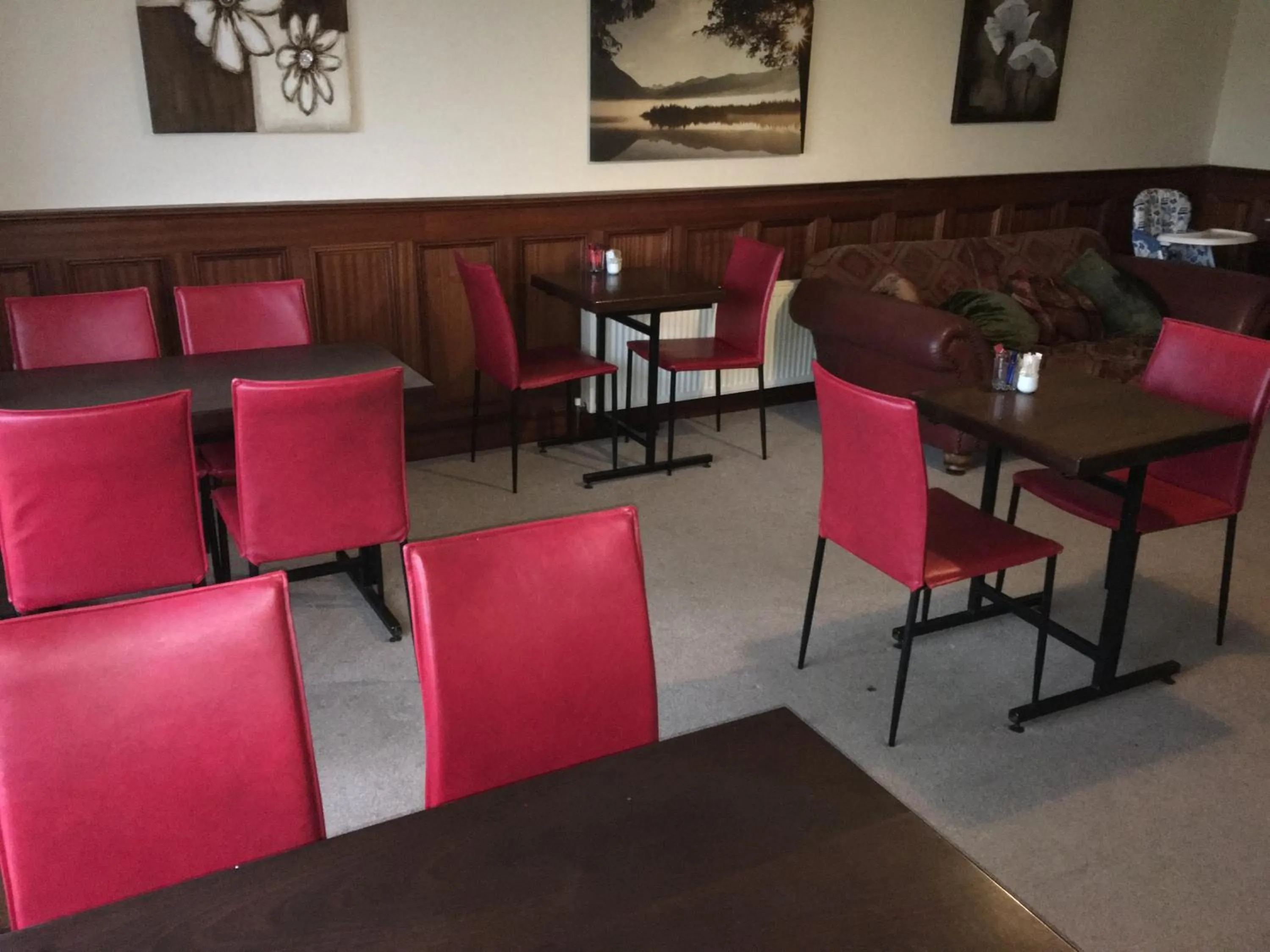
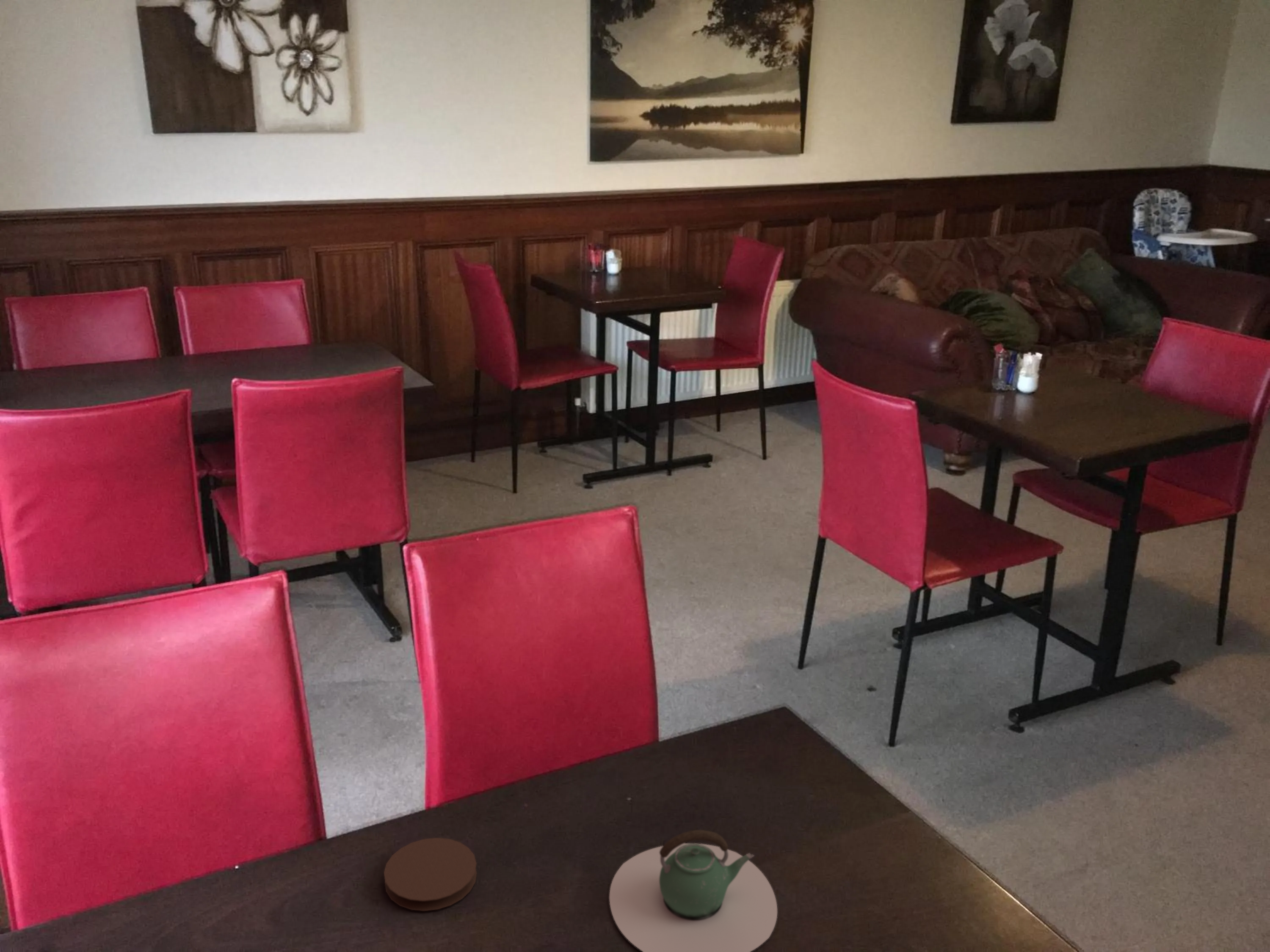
+ teapot [609,830,778,952]
+ coaster [384,837,478,911]
